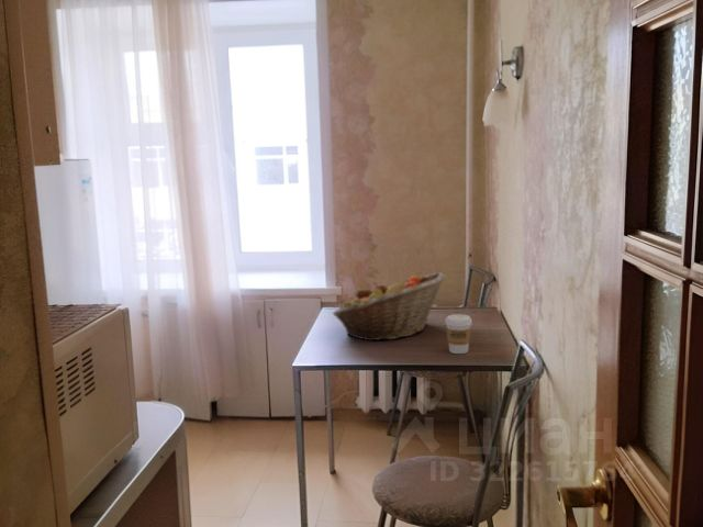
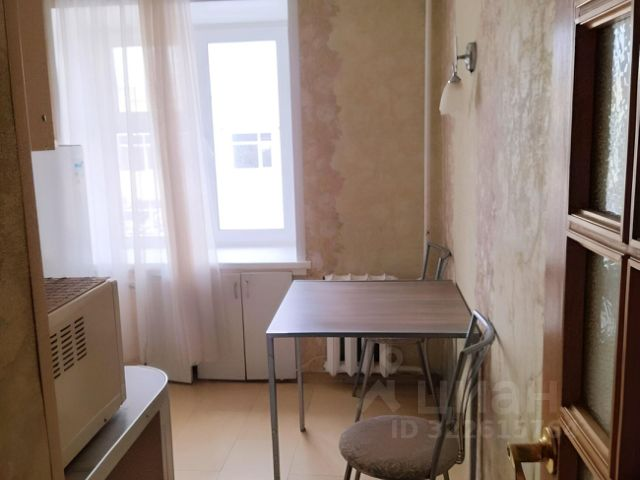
- fruit basket [332,271,446,343]
- coffee cup [444,313,473,355]
